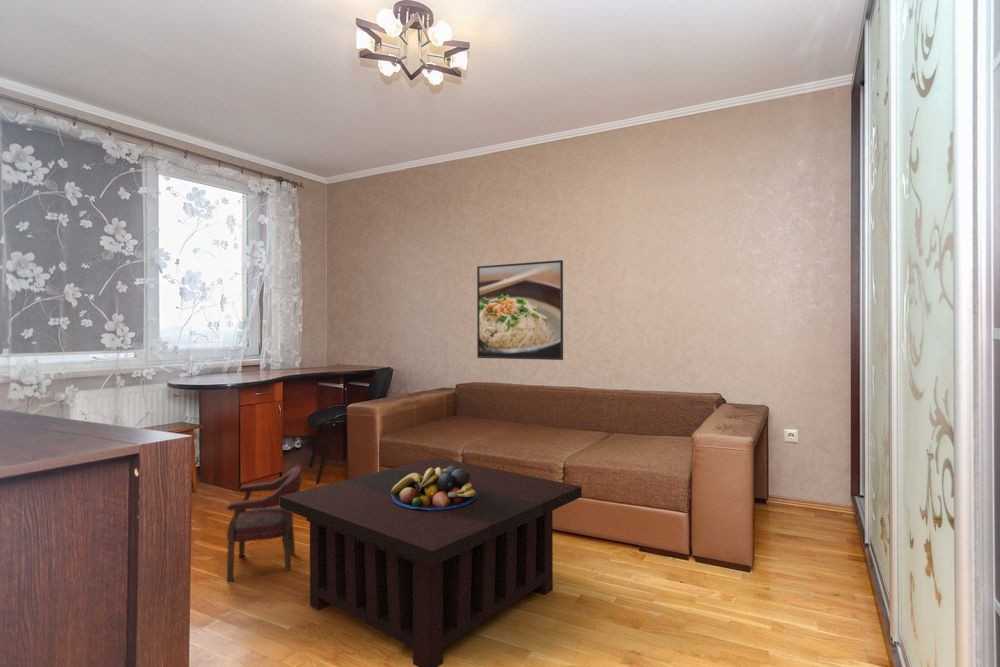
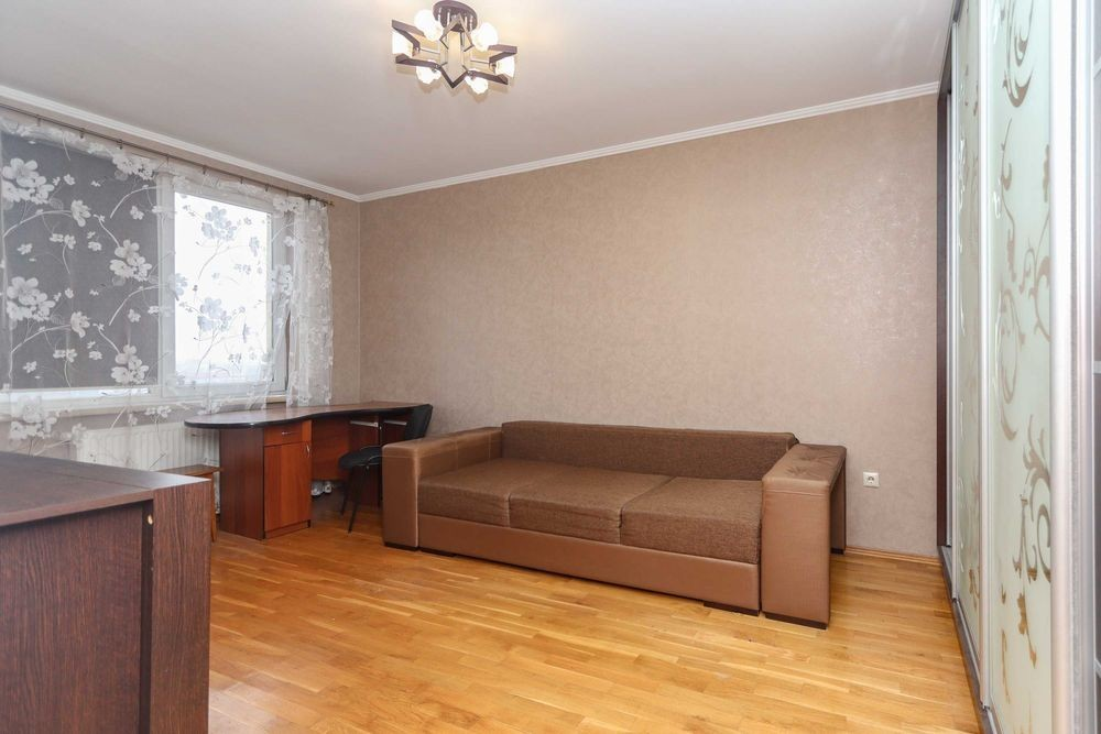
- coffee table [279,456,583,667]
- fruit bowl [391,466,478,510]
- stool [226,466,303,582]
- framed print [476,259,564,361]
